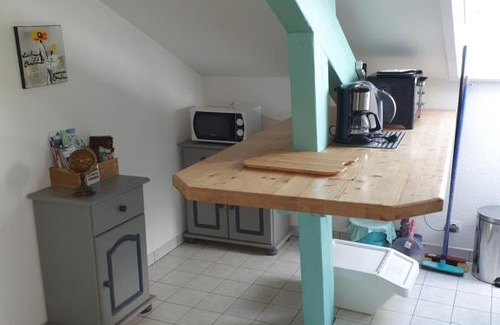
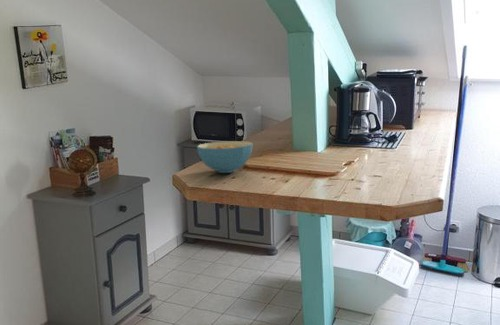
+ cereal bowl [196,140,254,174]
